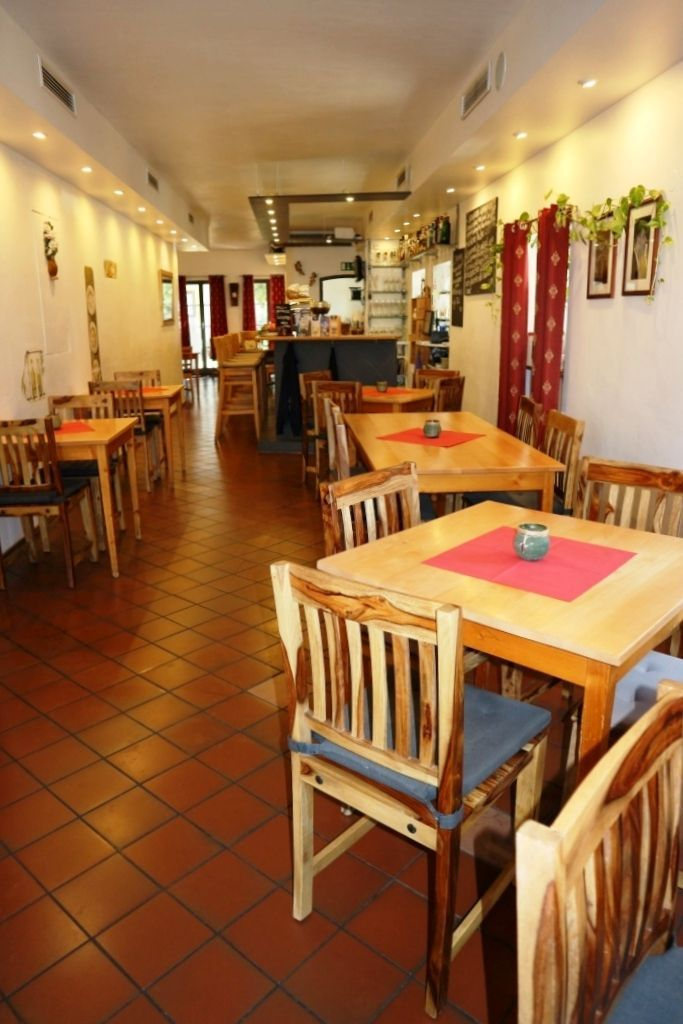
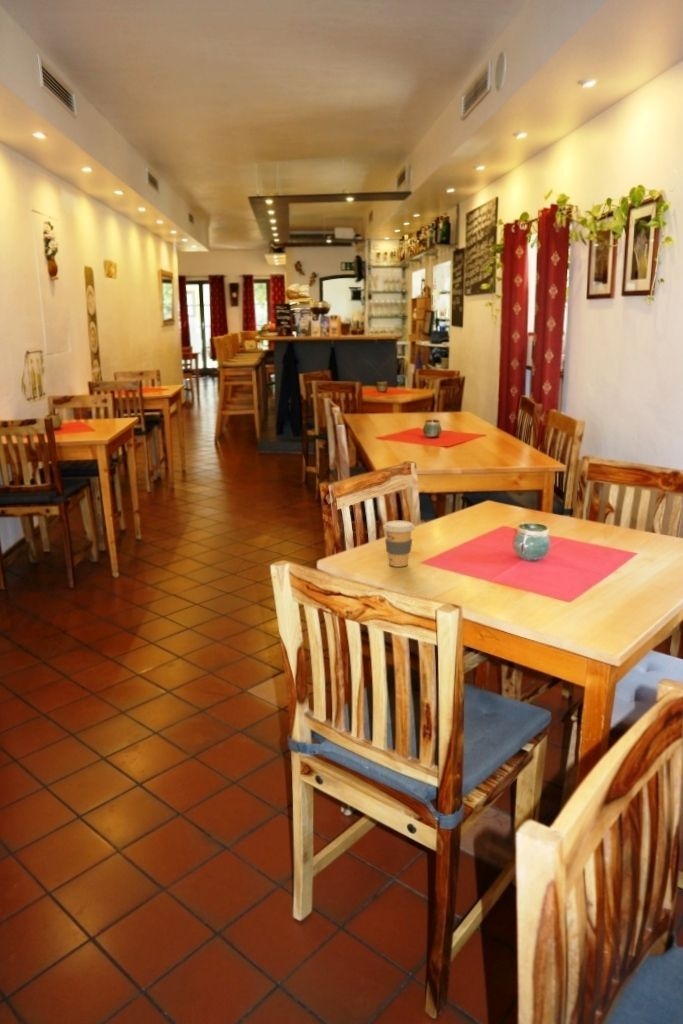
+ coffee cup [382,520,416,568]
